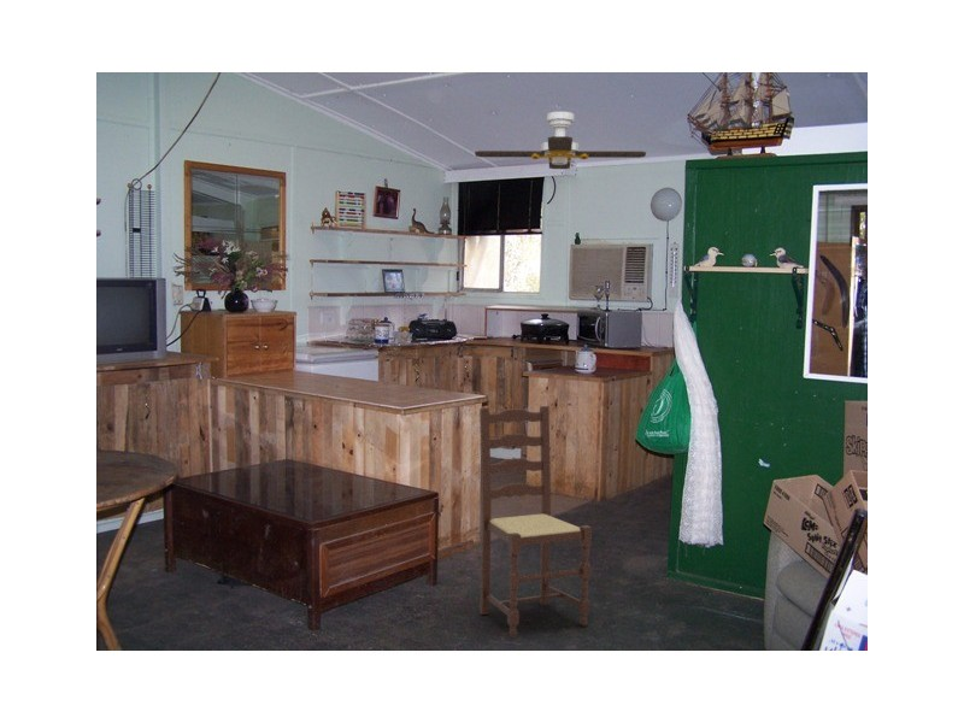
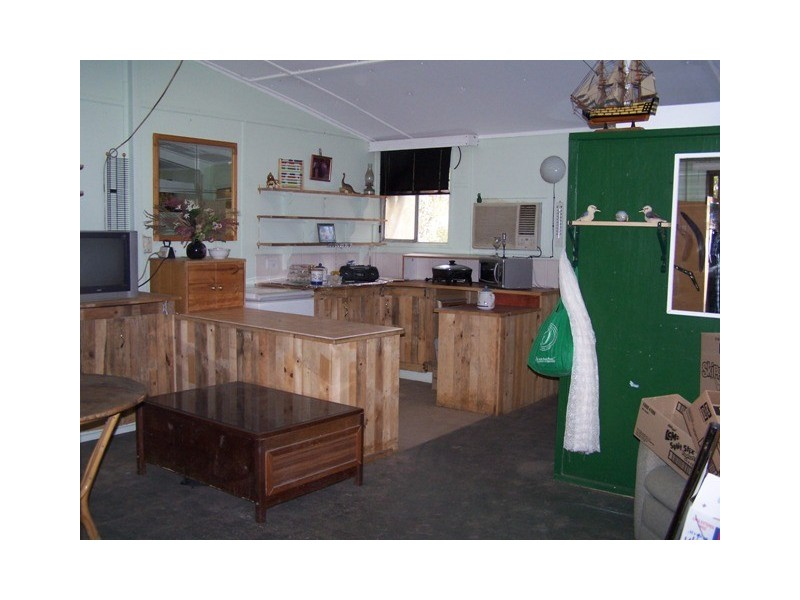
- ceiling fan [474,111,647,170]
- dining chair [478,405,593,639]
